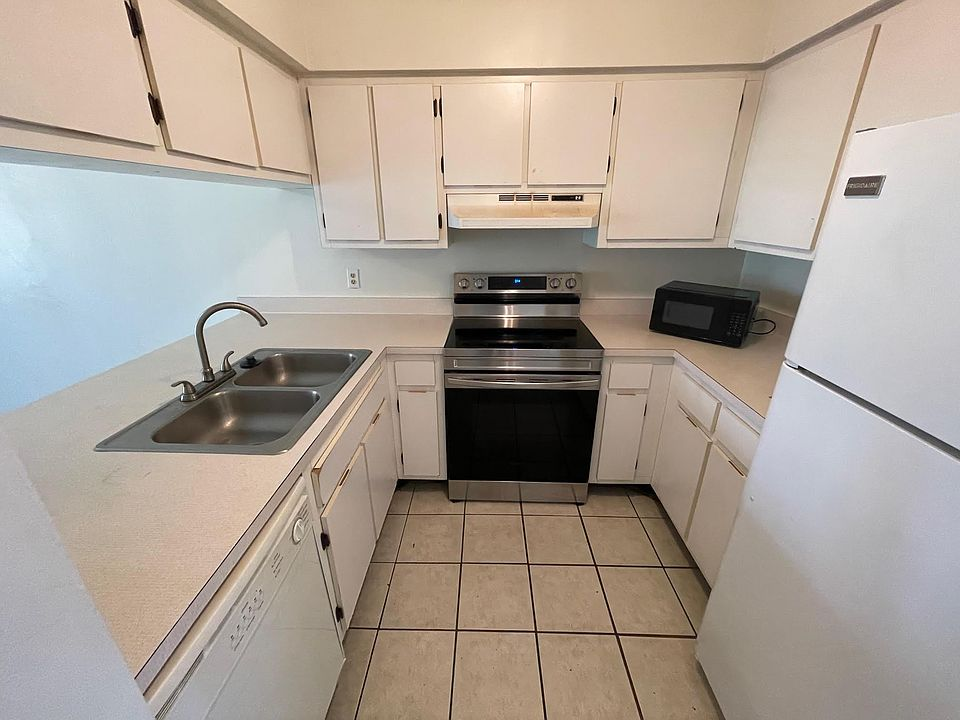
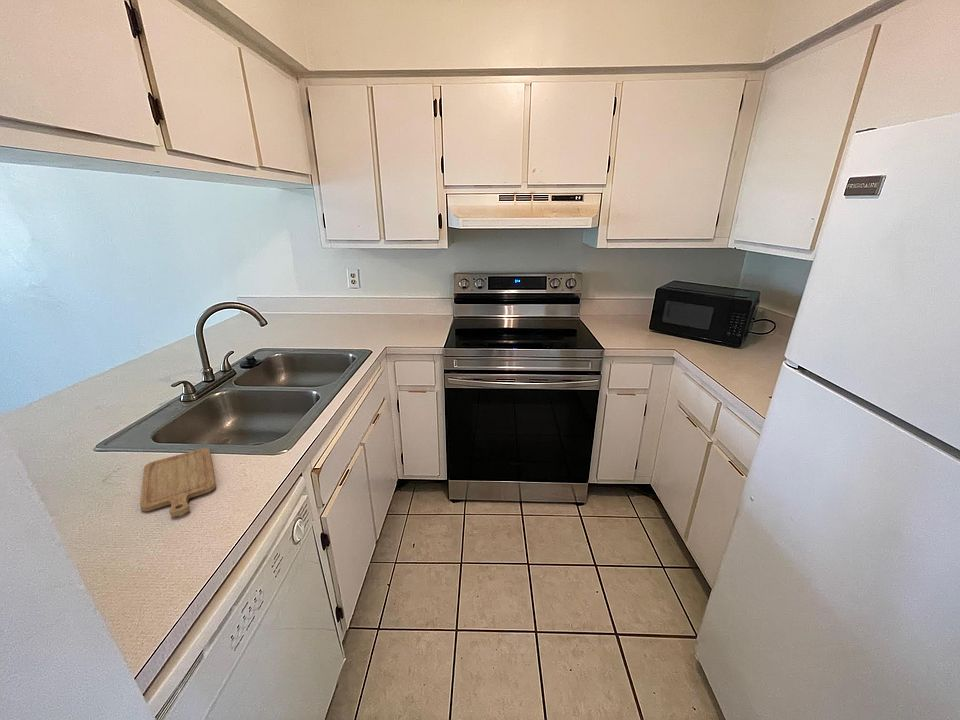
+ chopping board [139,447,216,518]
